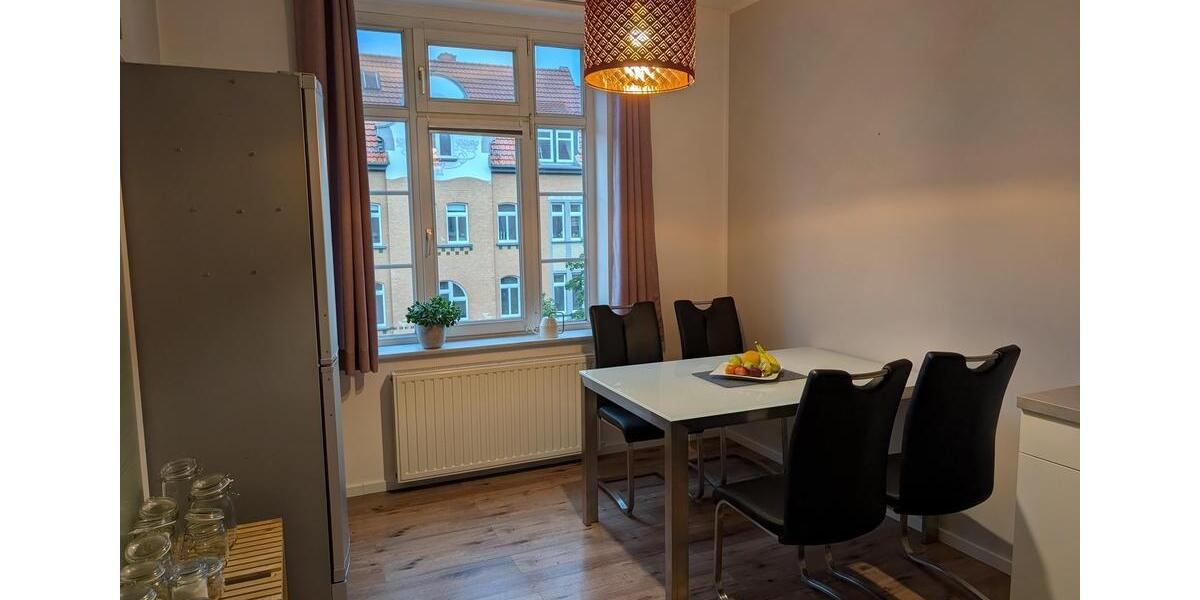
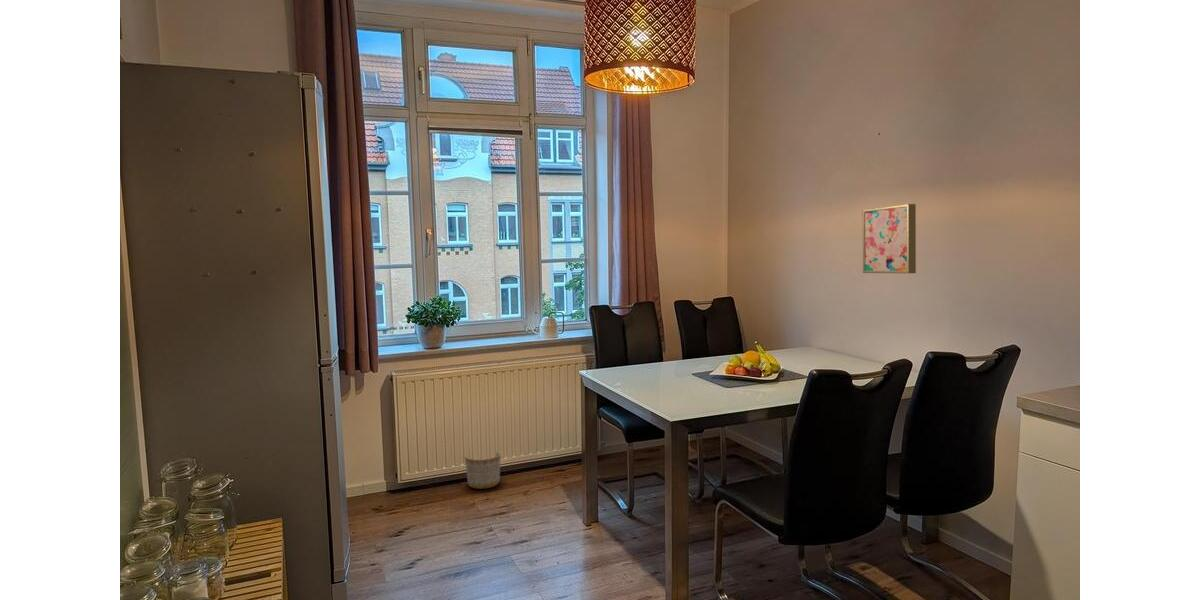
+ planter [464,450,502,490]
+ wall art [862,203,917,274]
